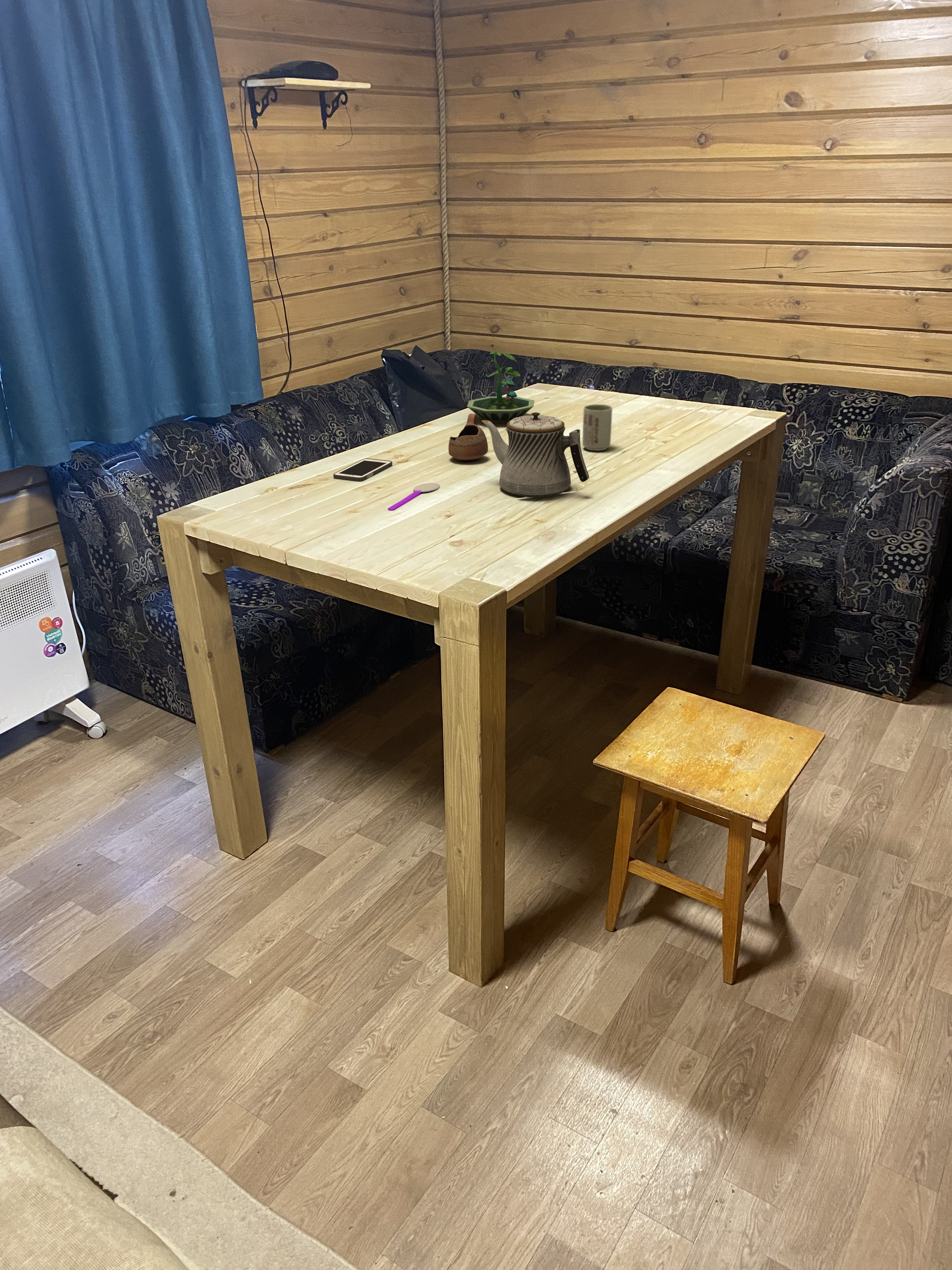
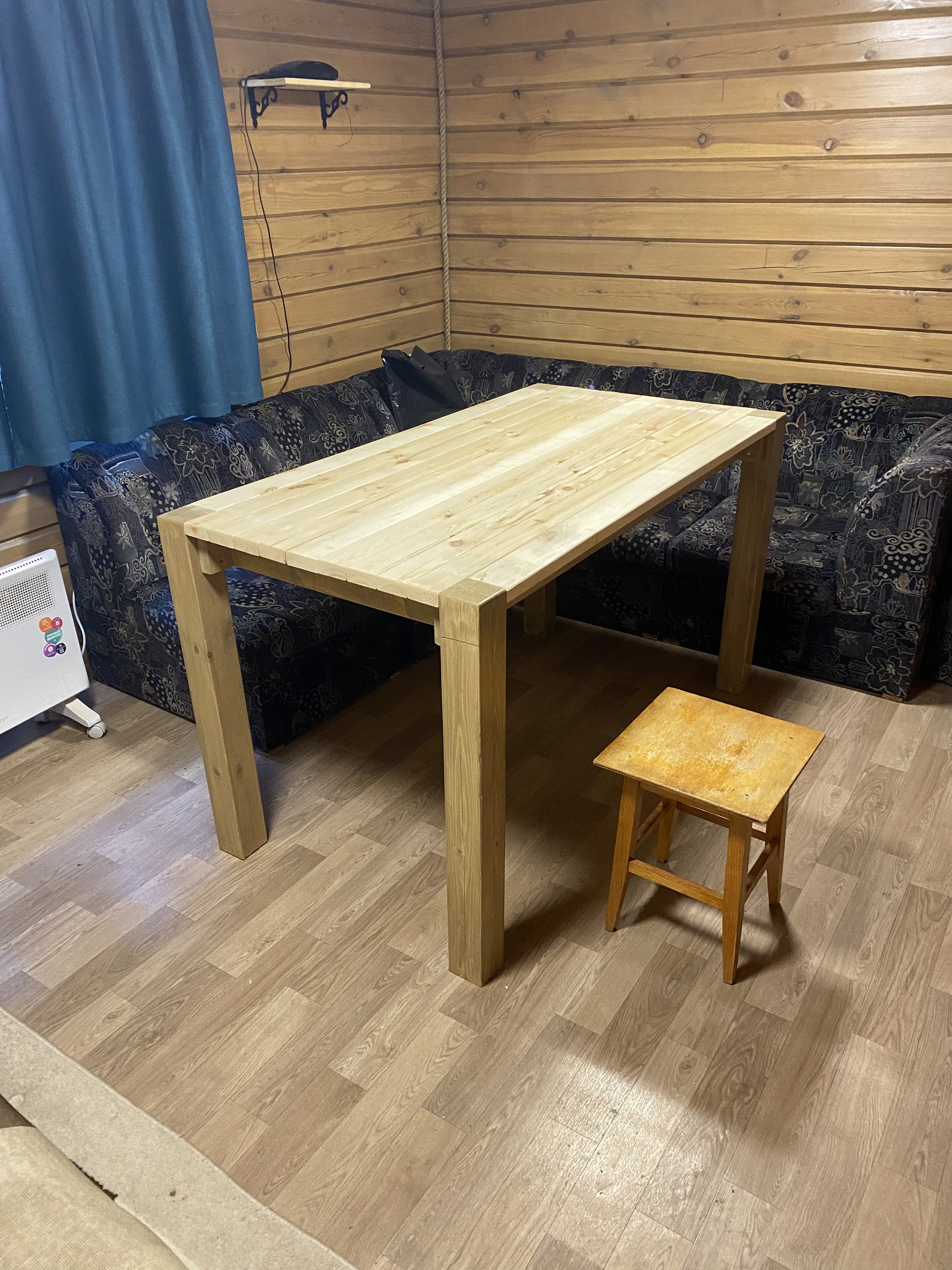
- teapot [481,412,590,498]
- cup [448,413,488,461]
- terrarium [467,350,535,424]
- cup [582,404,613,451]
- cell phone [333,458,393,482]
- spoon [387,483,441,511]
